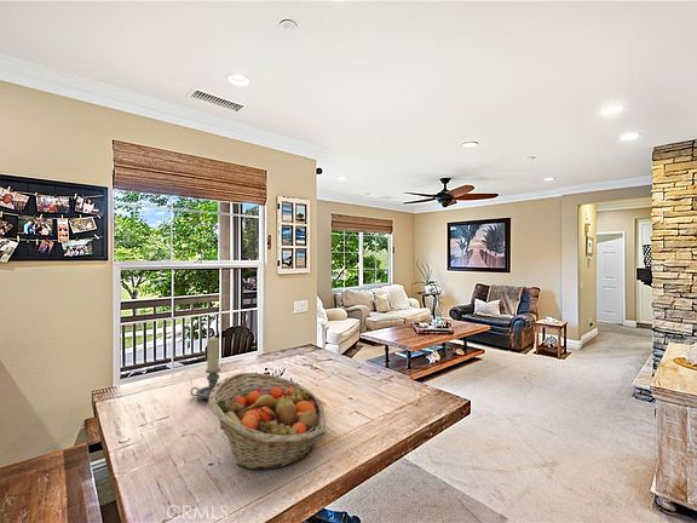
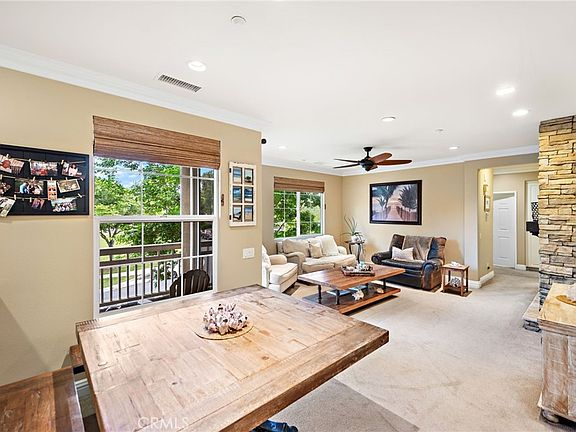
- fruit basket [207,372,327,471]
- candle holder [189,337,221,401]
